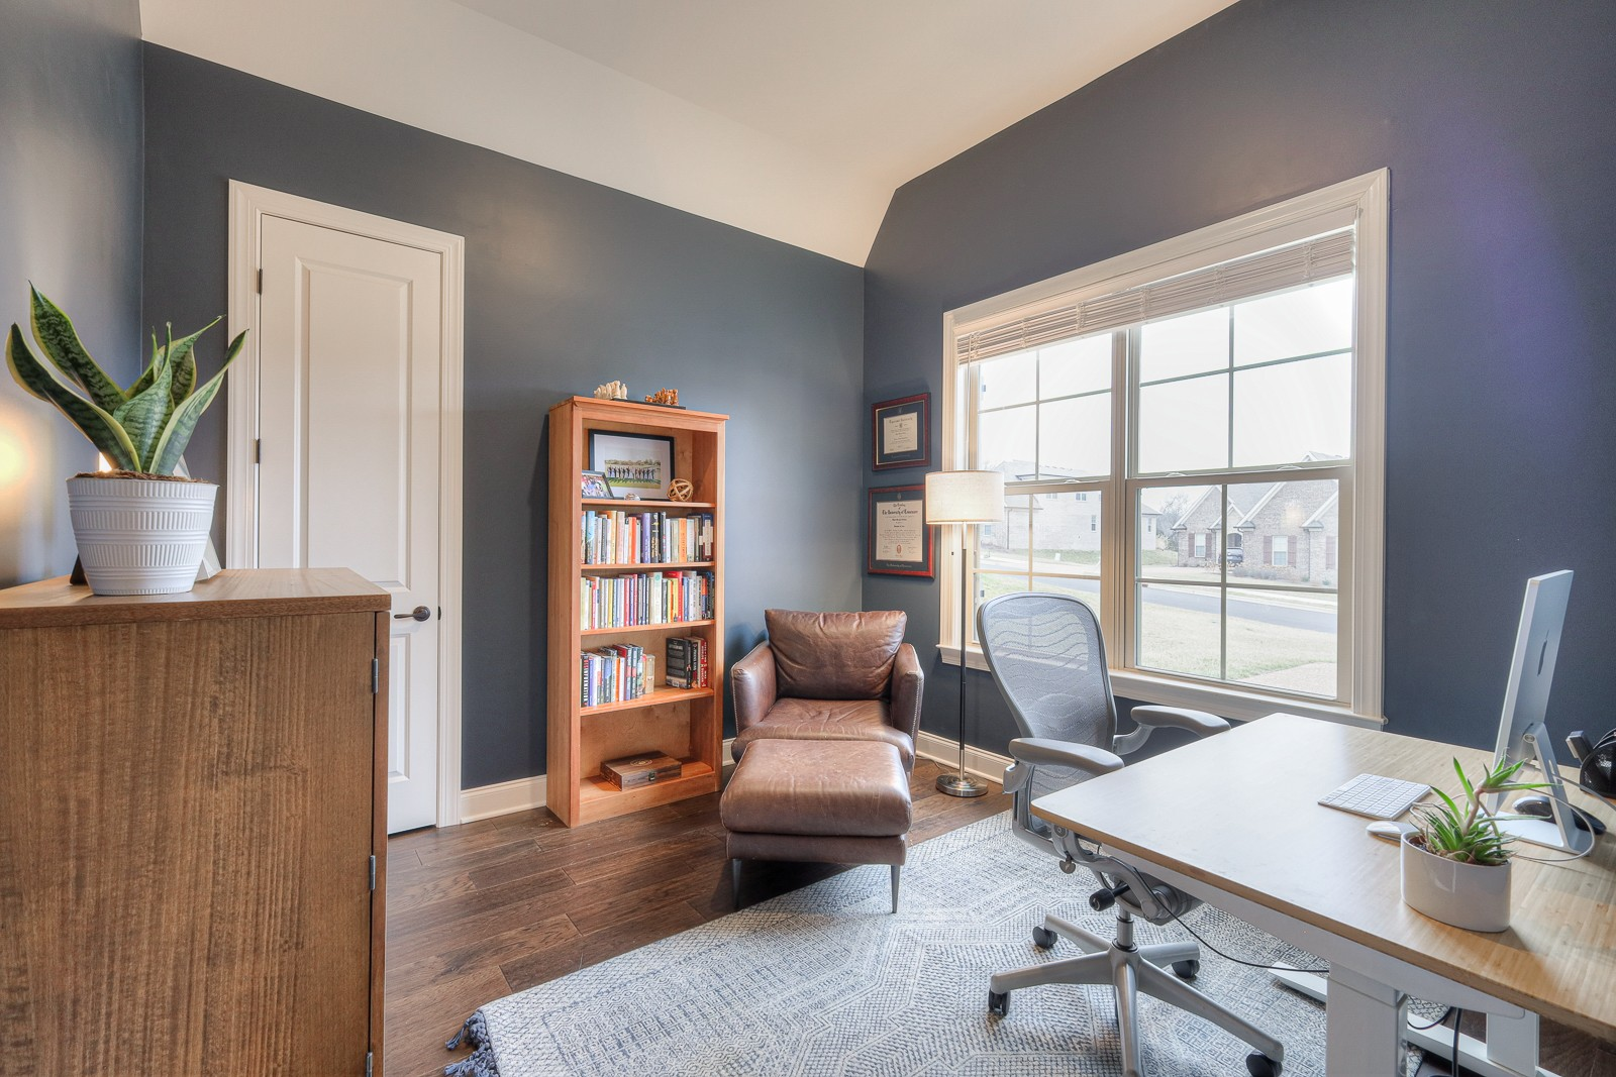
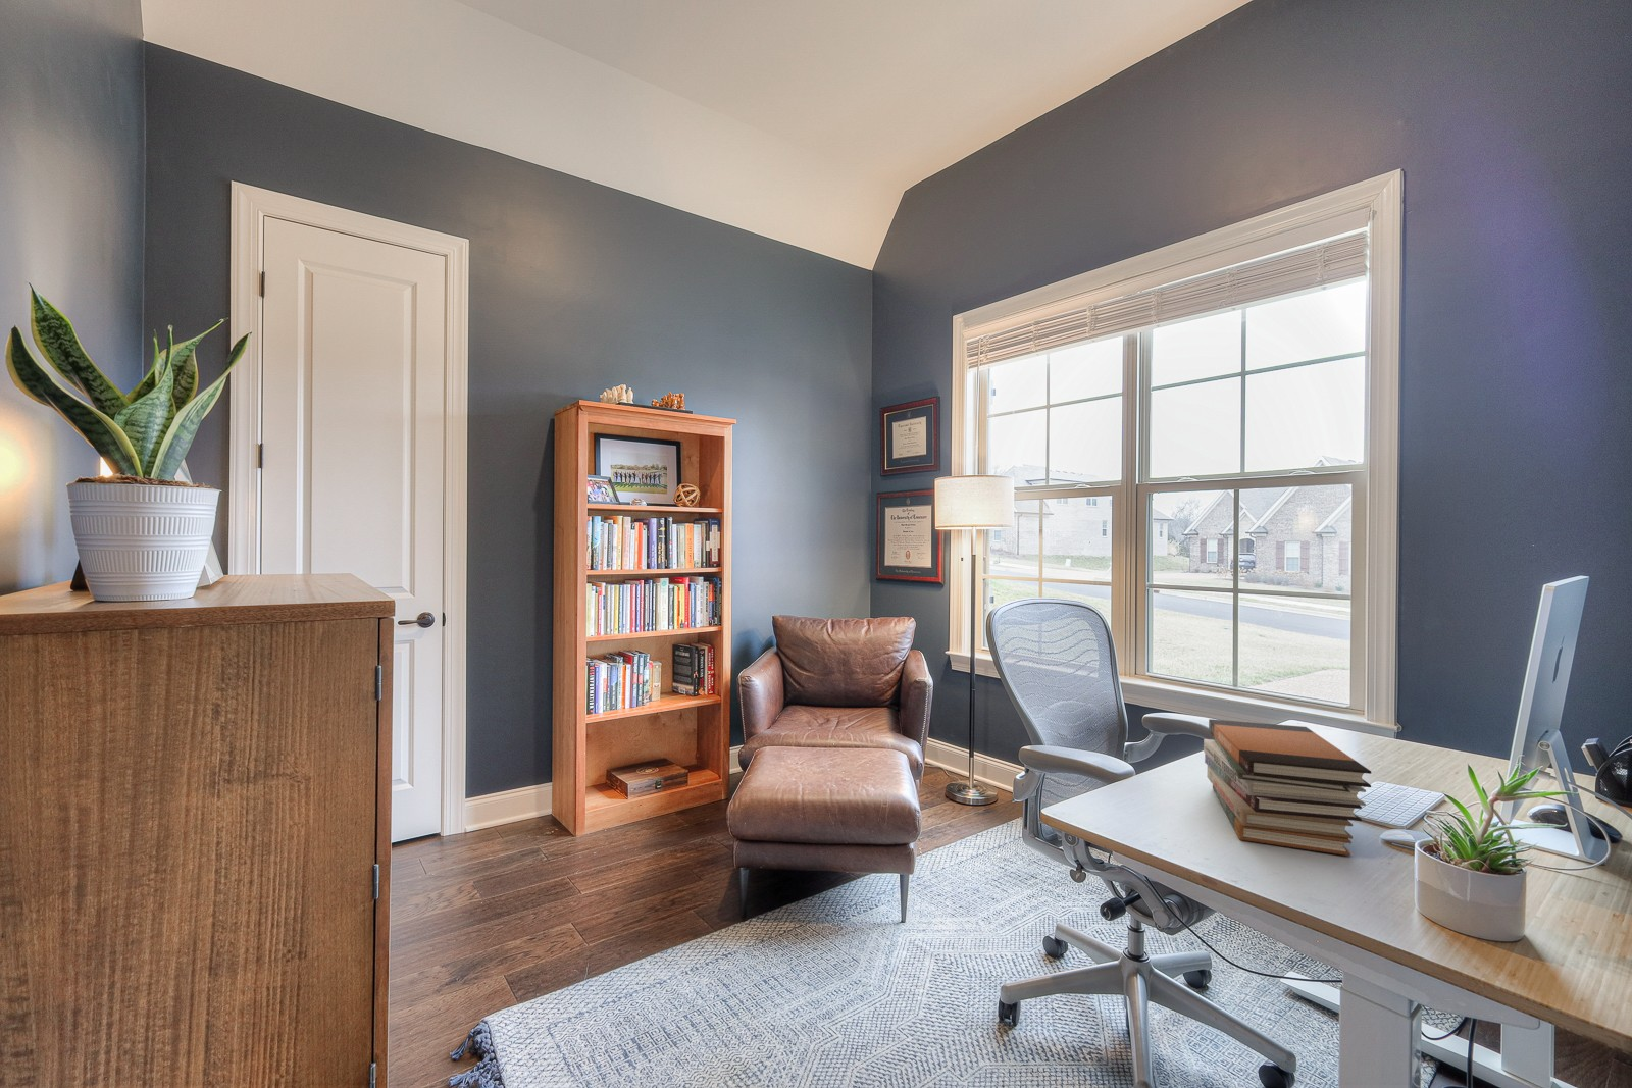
+ book stack [1202,718,1372,856]
